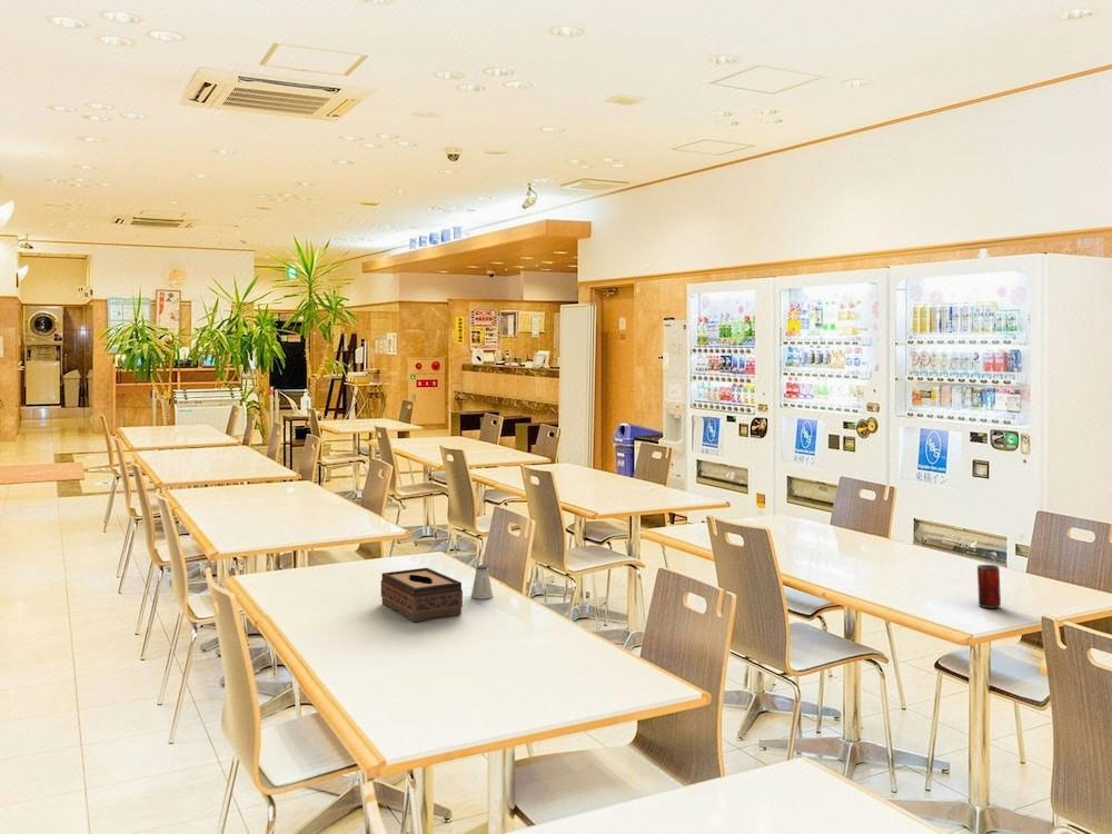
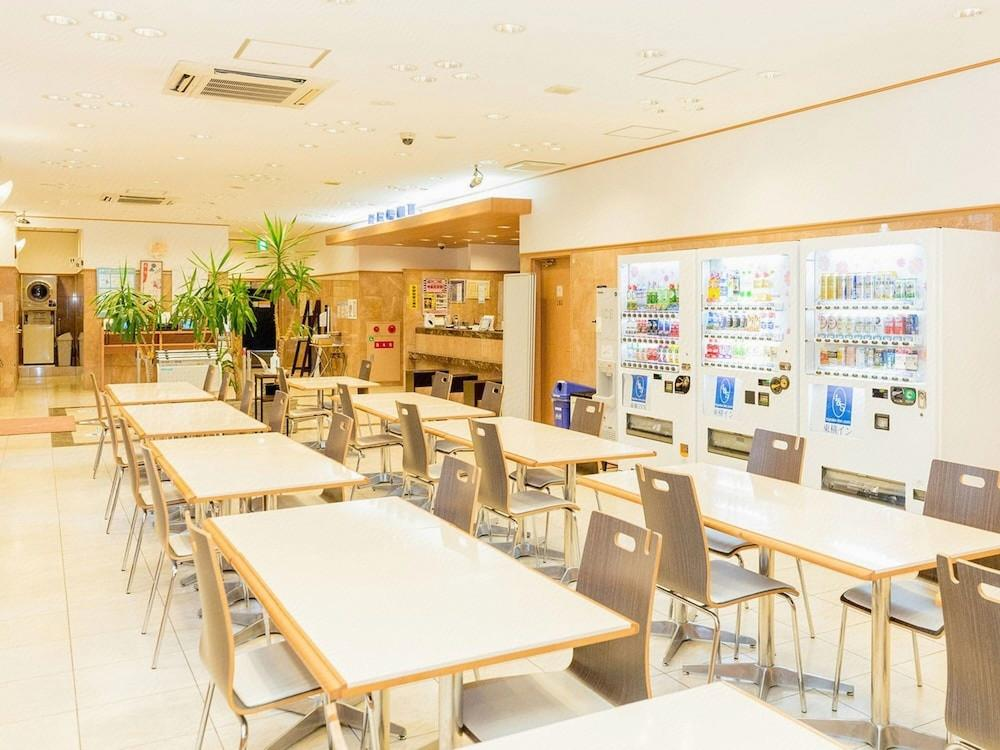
- beverage can [975,564,1002,608]
- saltshaker [470,564,494,600]
- tissue box [380,567,464,623]
